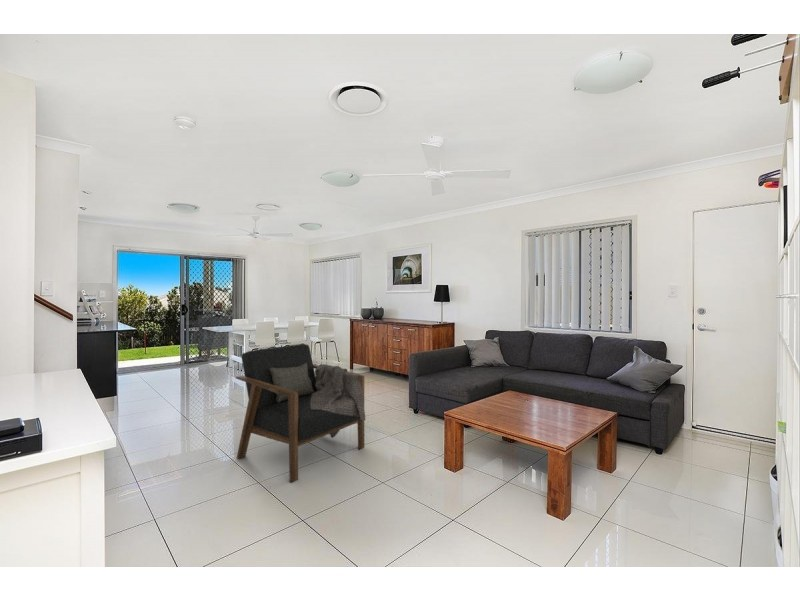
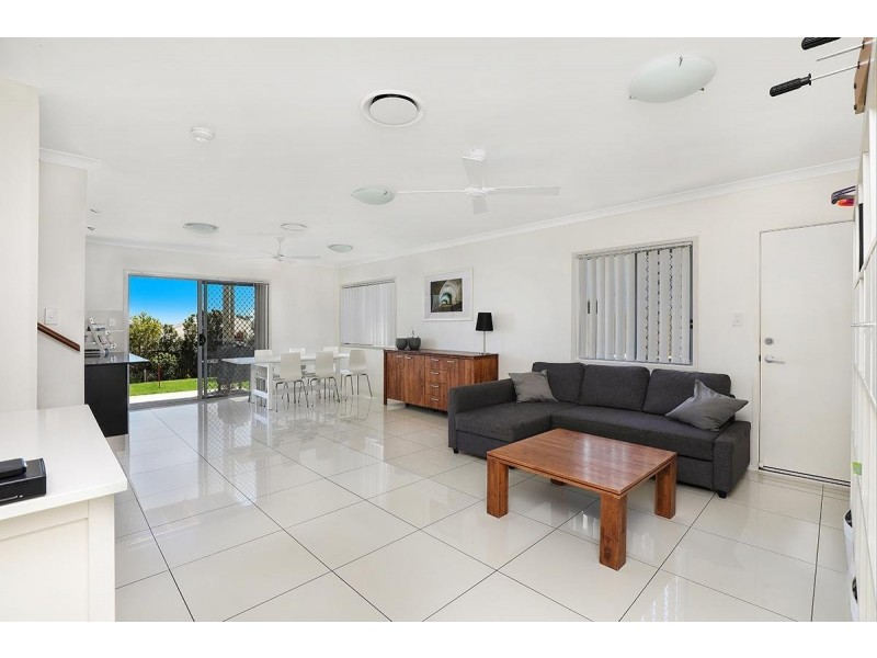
- armchair [235,343,366,484]
